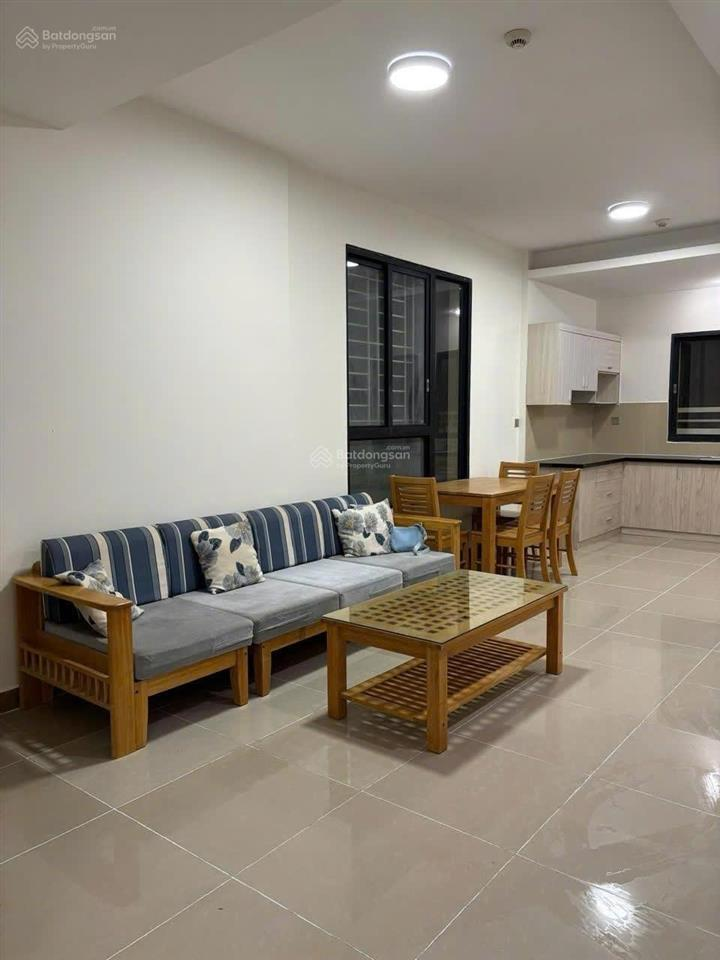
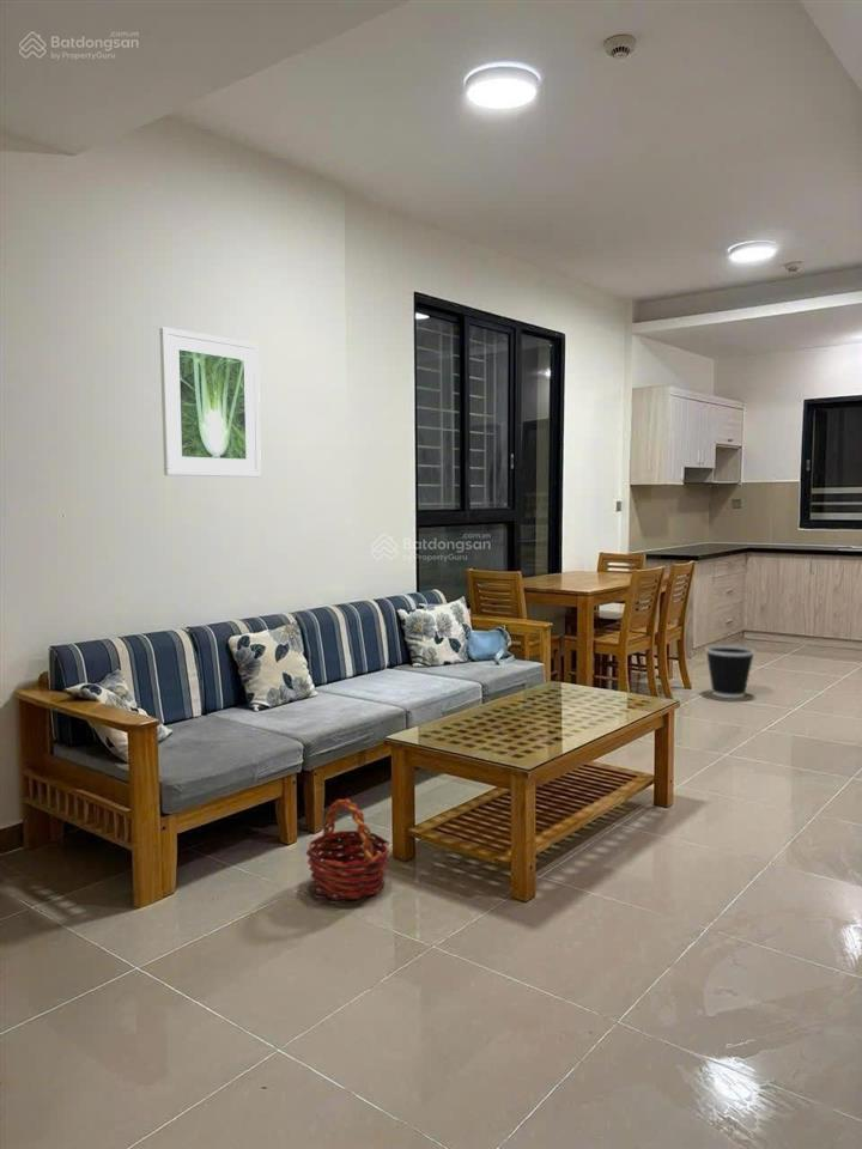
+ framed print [158,326,262,479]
+ wastebasket [704,644,757,699]
+ basket [305,798,391,901]
